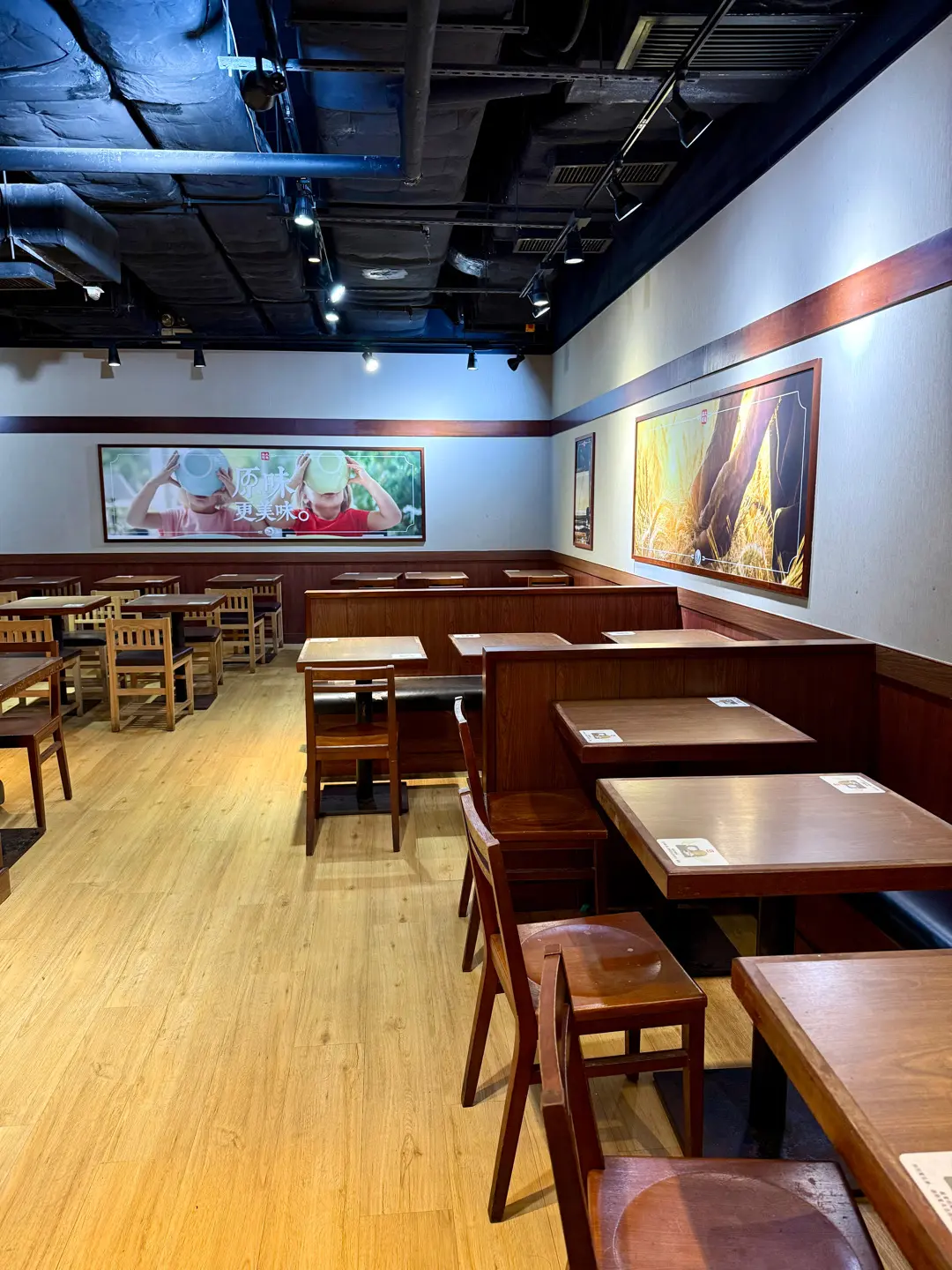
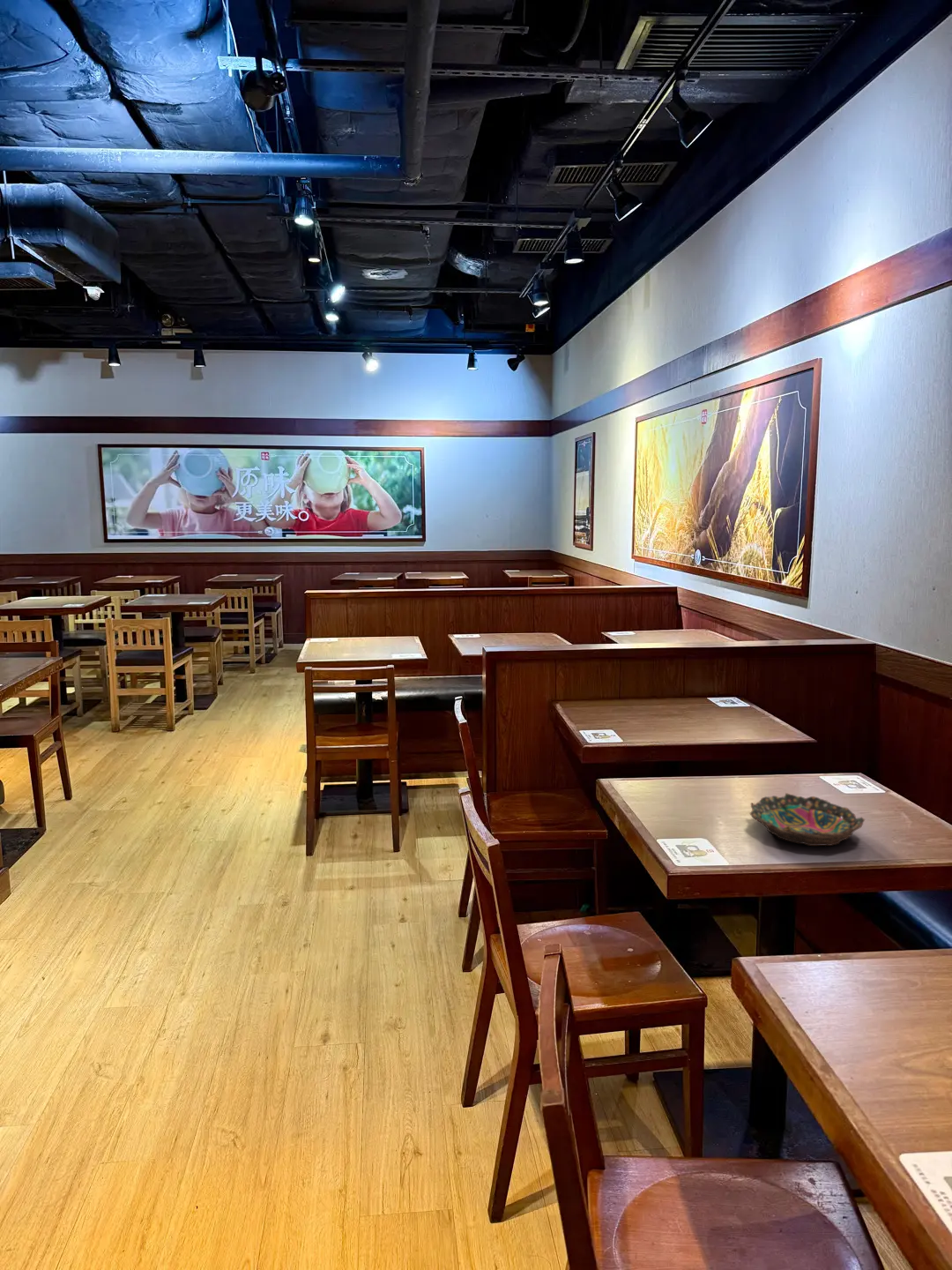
+ bowl [749,792,866,847]
